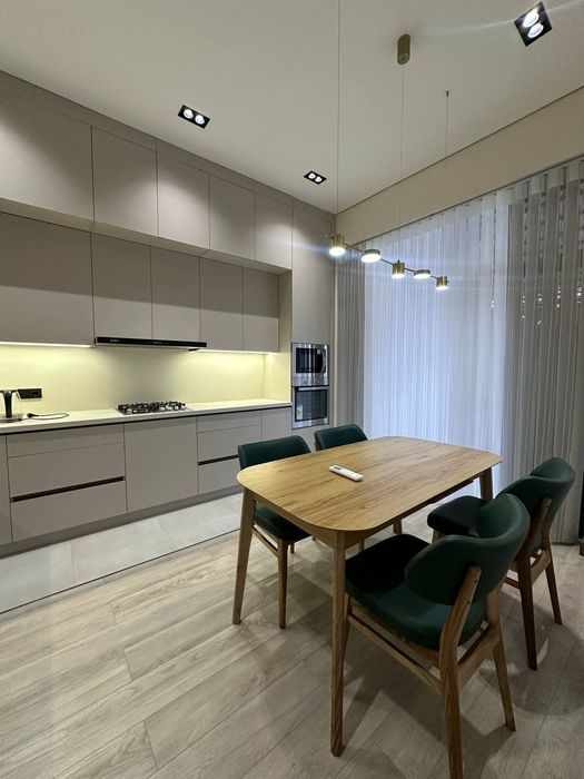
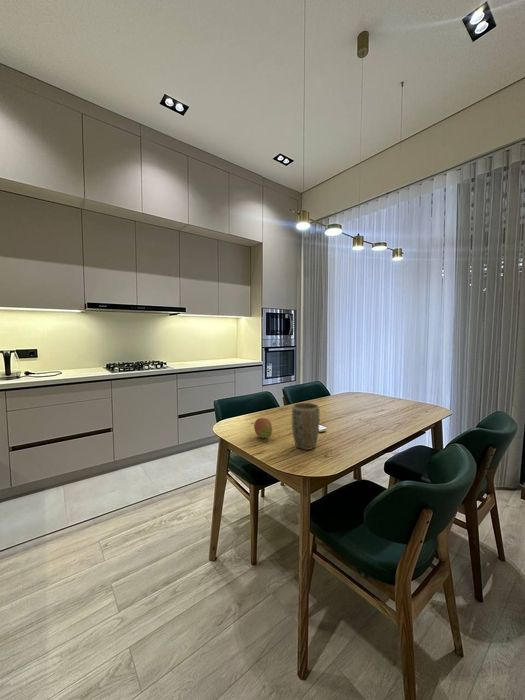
+ plant pot [291,402,321,451]
+ fruit [253,417,273,439]
